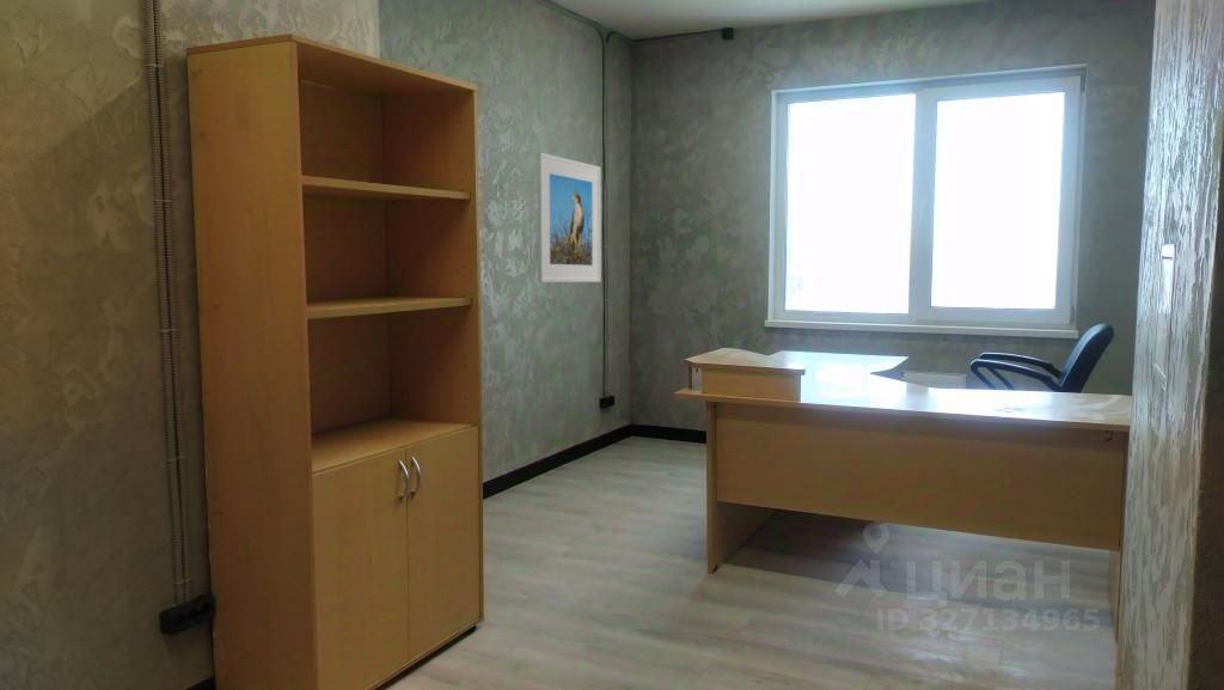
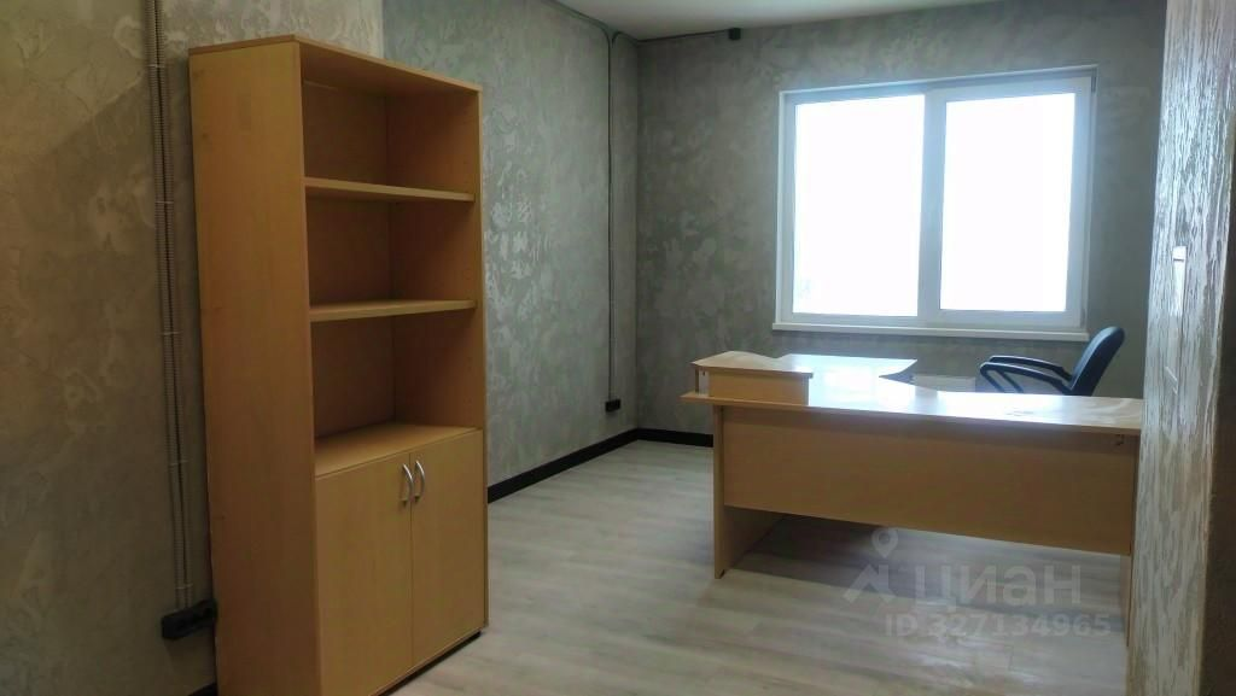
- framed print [537,152,602,283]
